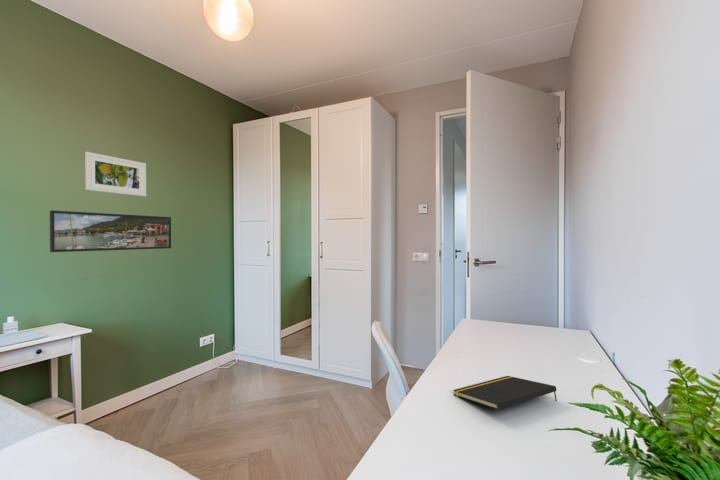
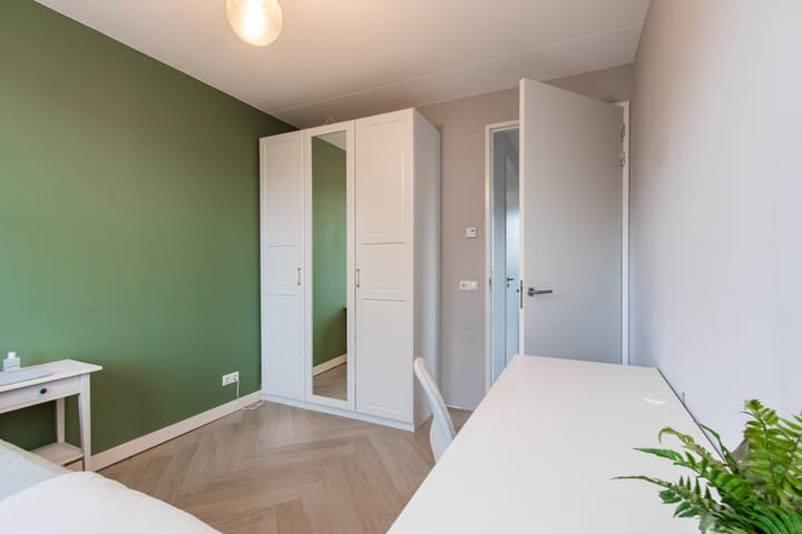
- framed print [49,209,172,253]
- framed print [84,151,147,197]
- notepad [452,375,558,411]
